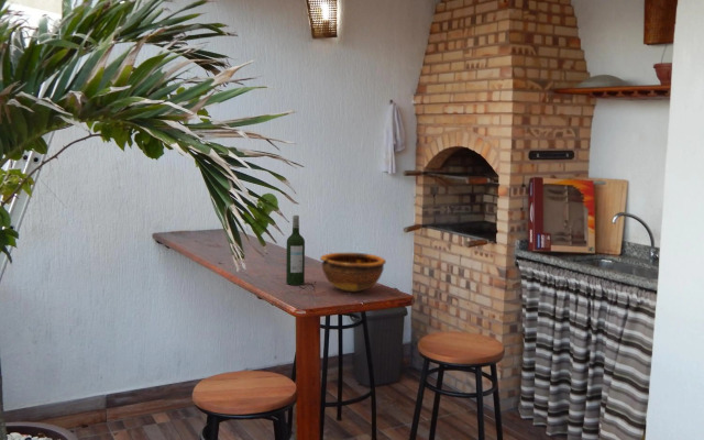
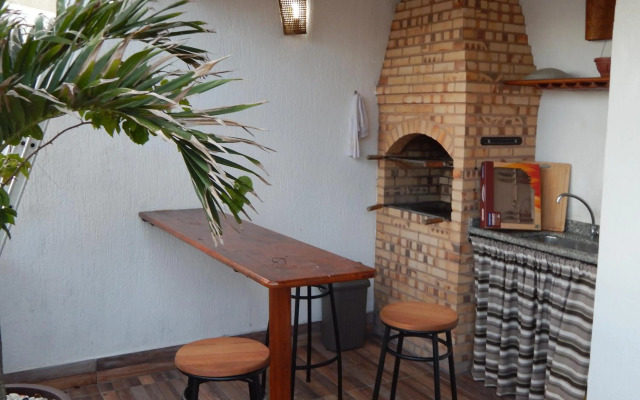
- bowl [319,252,387,293]
- wine bottle [285,215,306,286]
